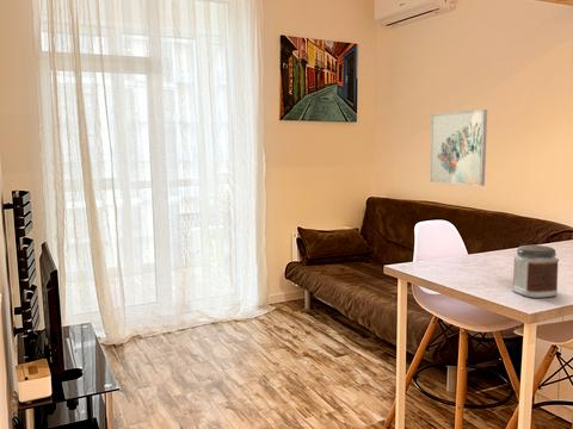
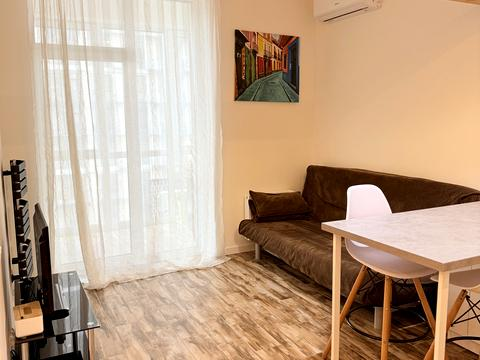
- wall art [429,108,488,187]
- jar [511,244,560,299]
